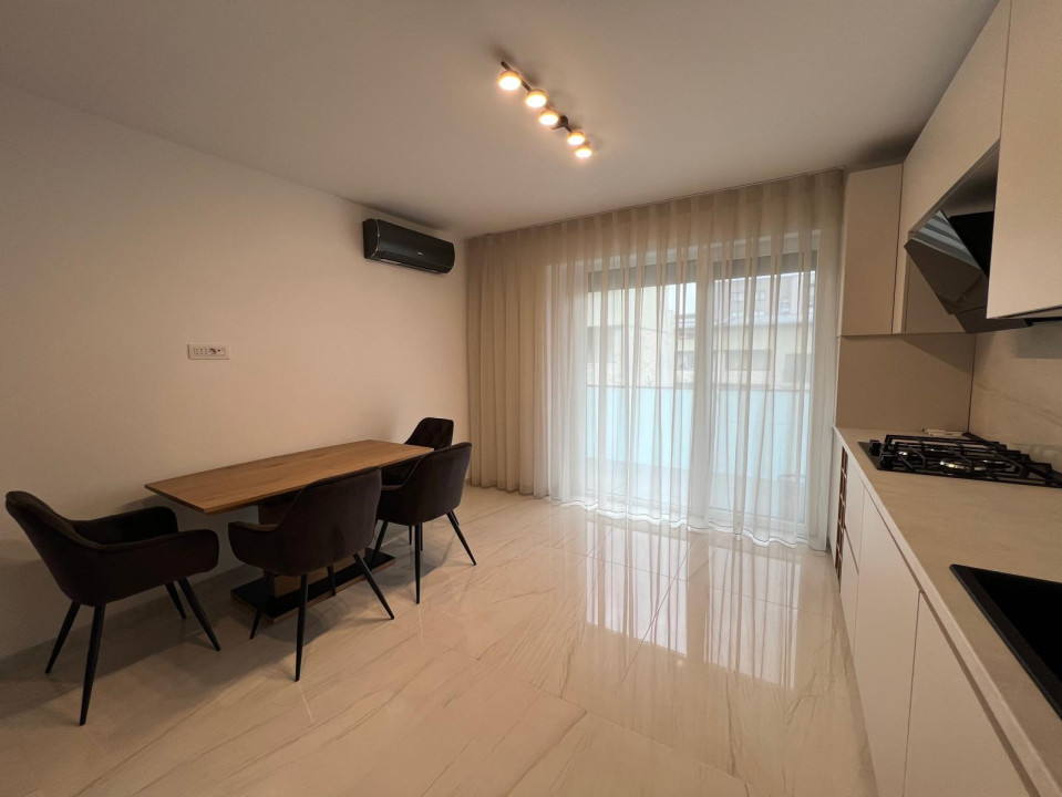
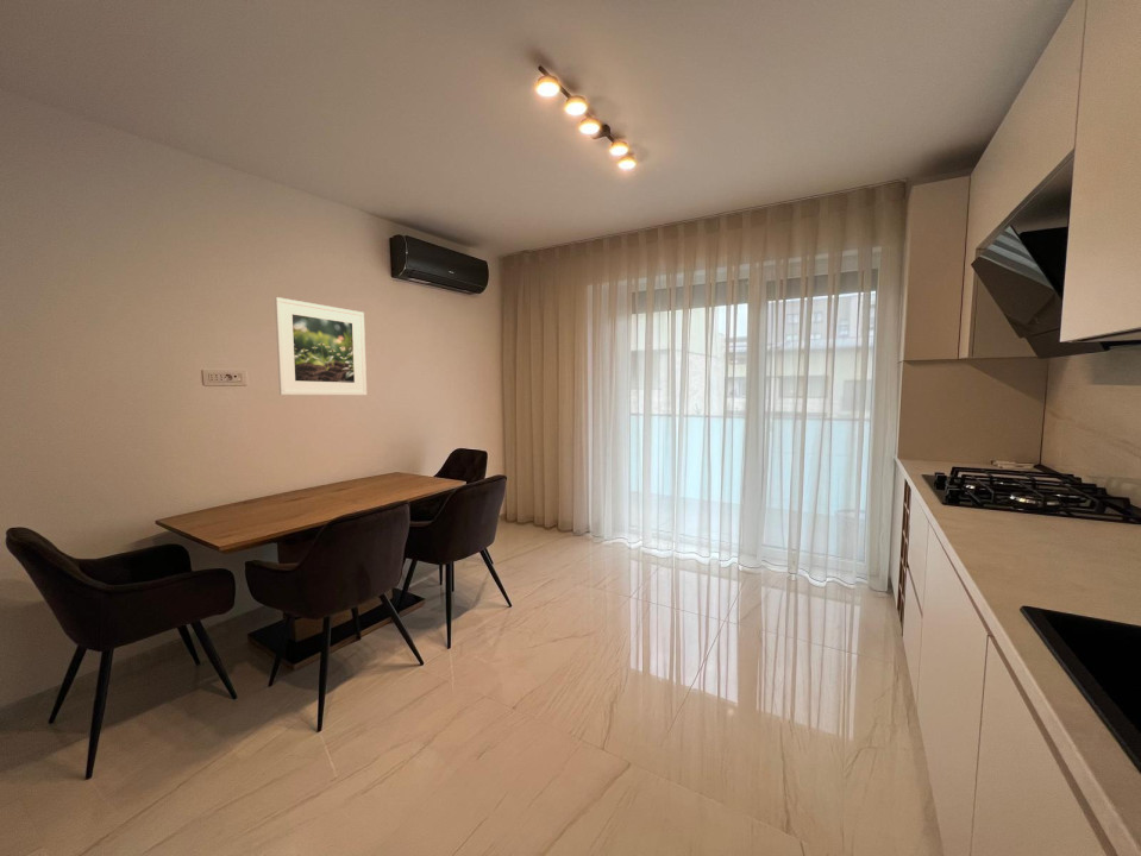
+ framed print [274,296,368,396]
